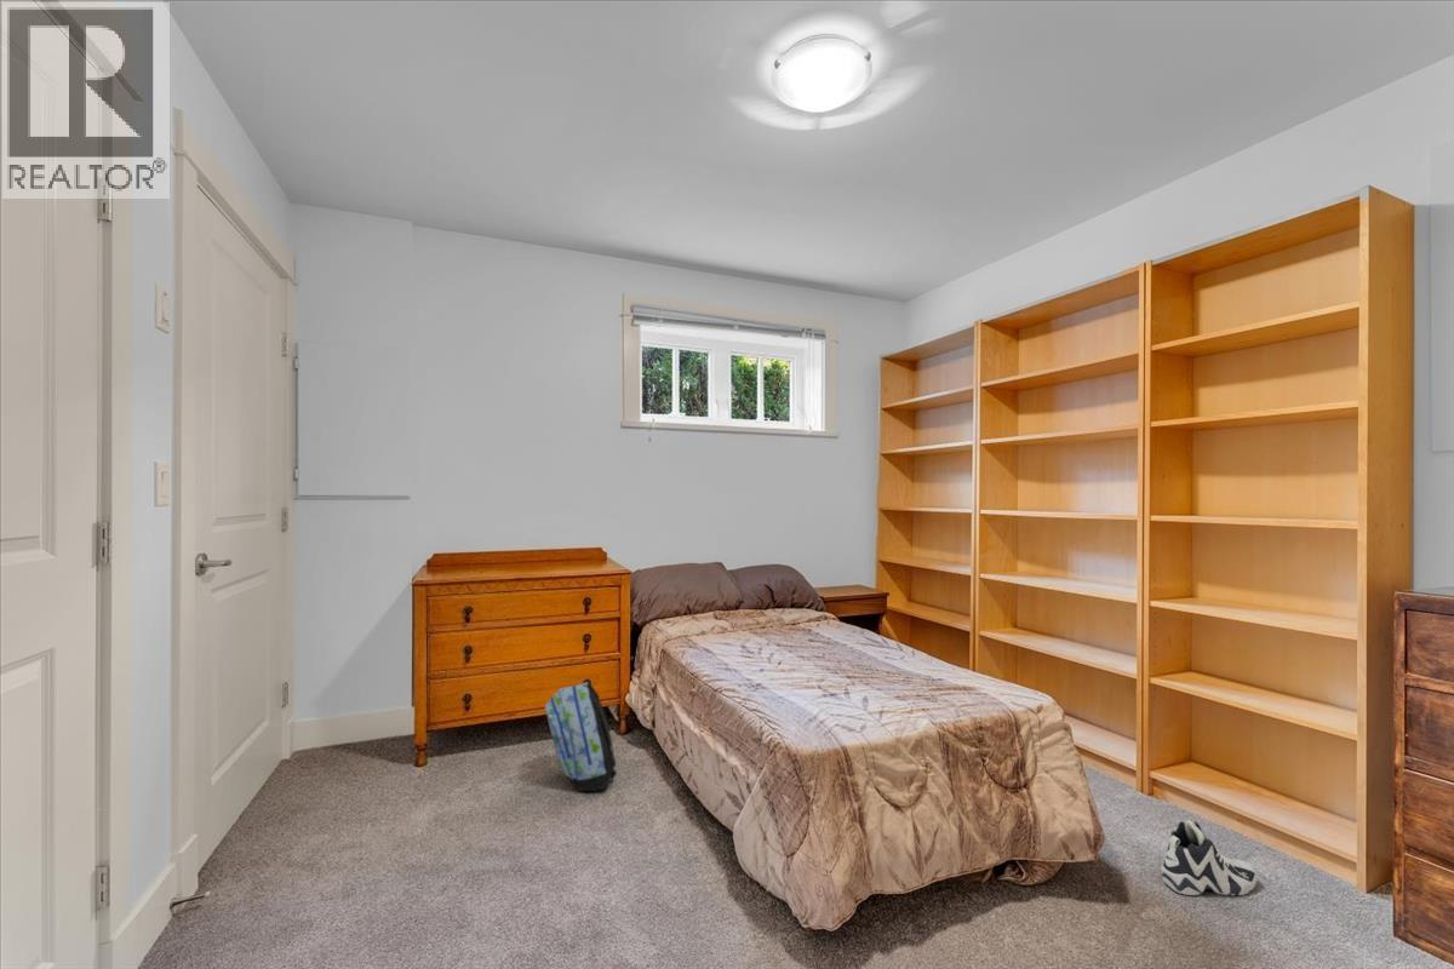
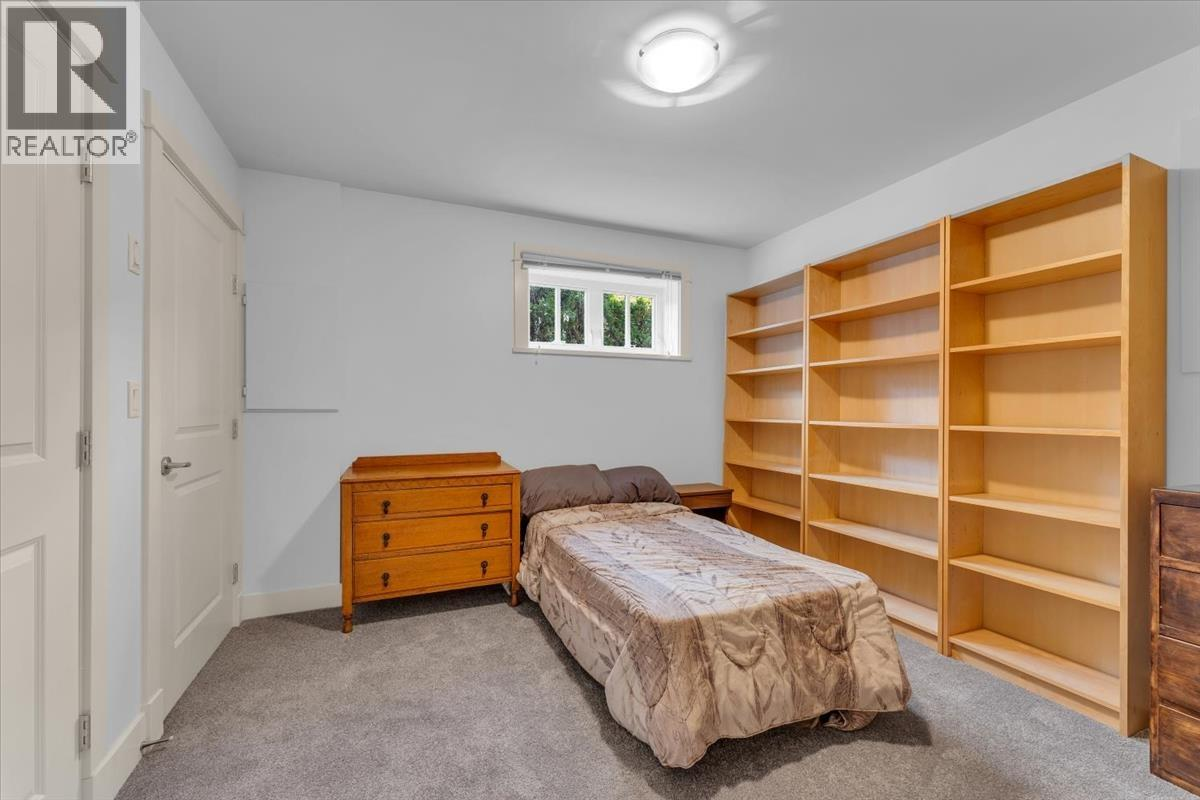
- backpack [544,682,618,792]
- sneaker [1161,819,1259,896]
